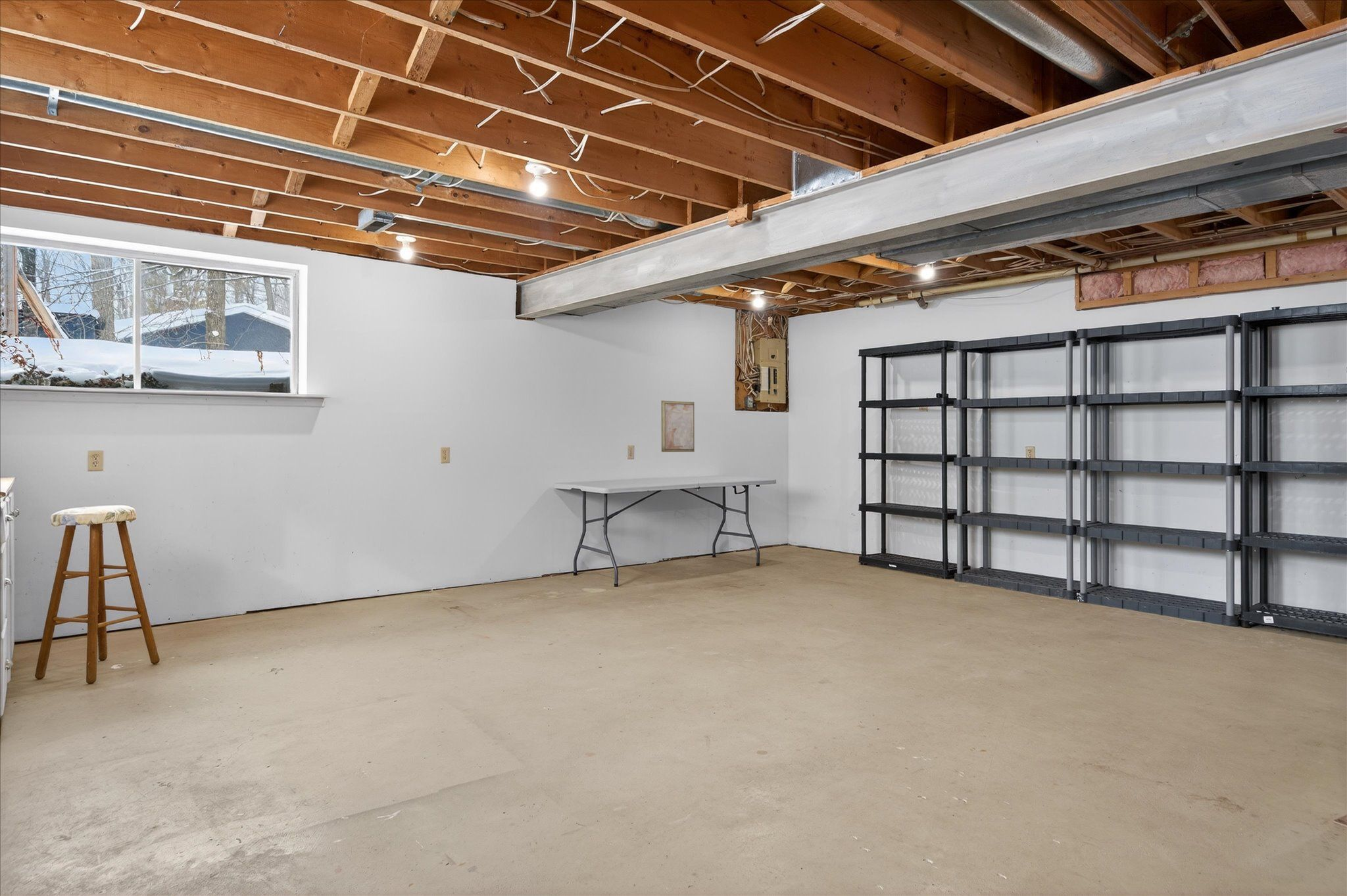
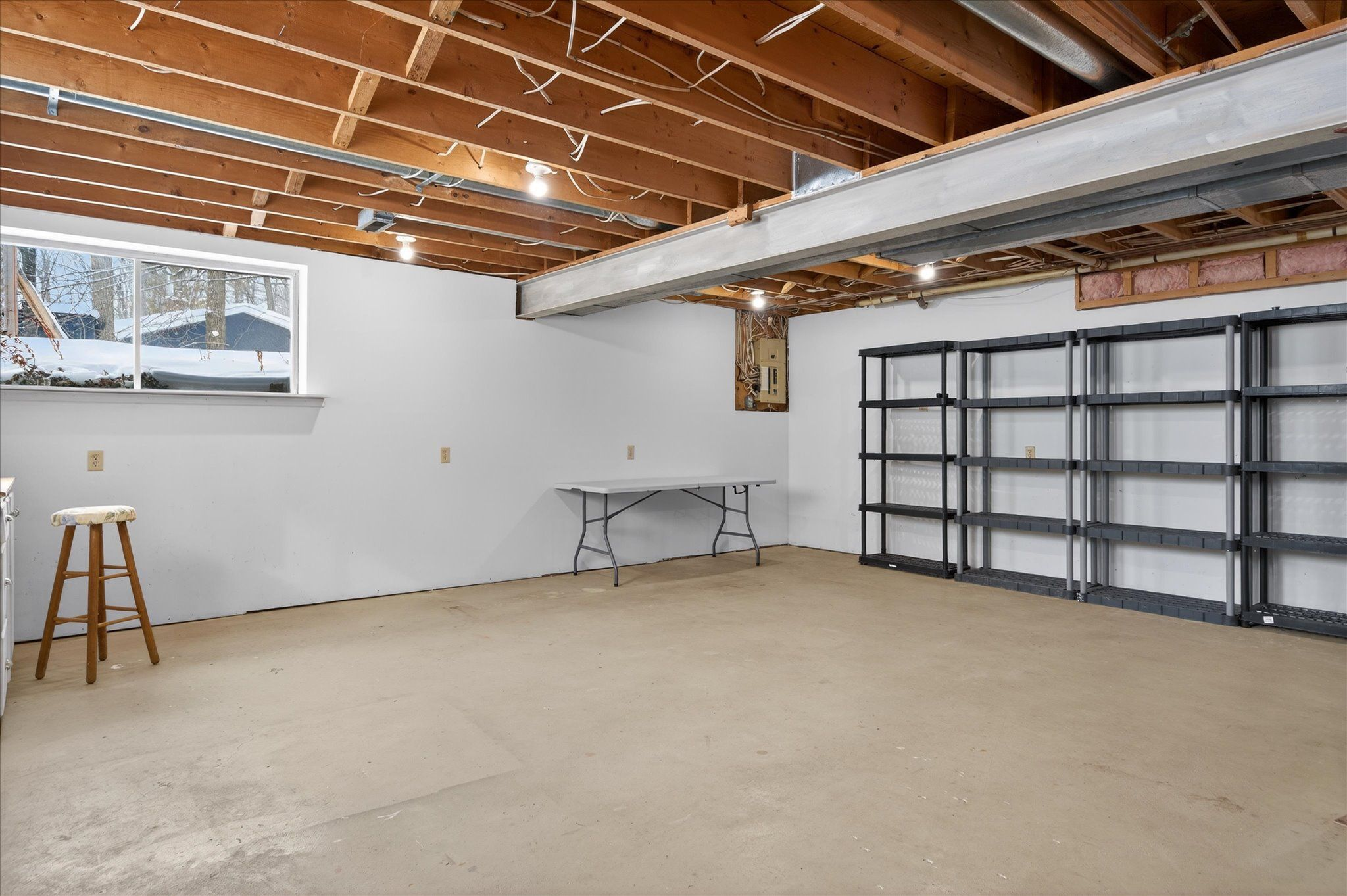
- wall art [661,400,695,452]
